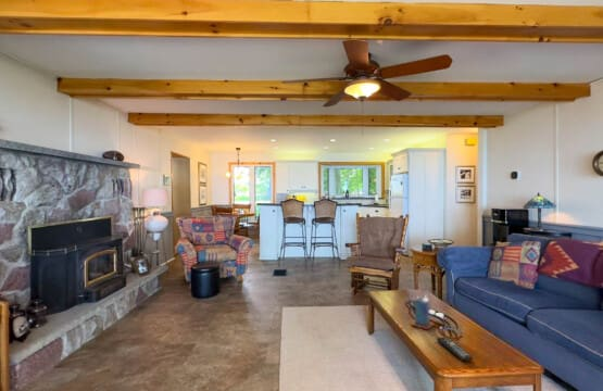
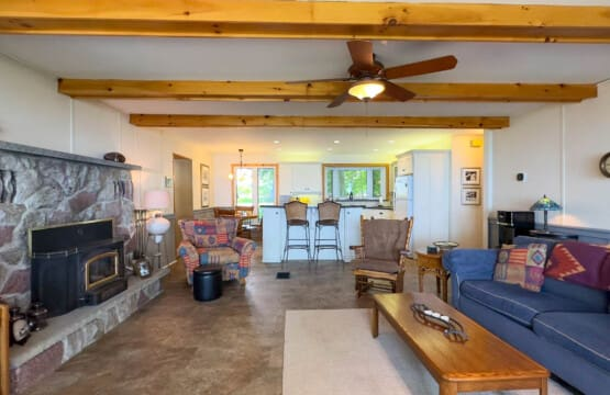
- remote control [436,336,474,362]
- candle [410,294,435,330]
